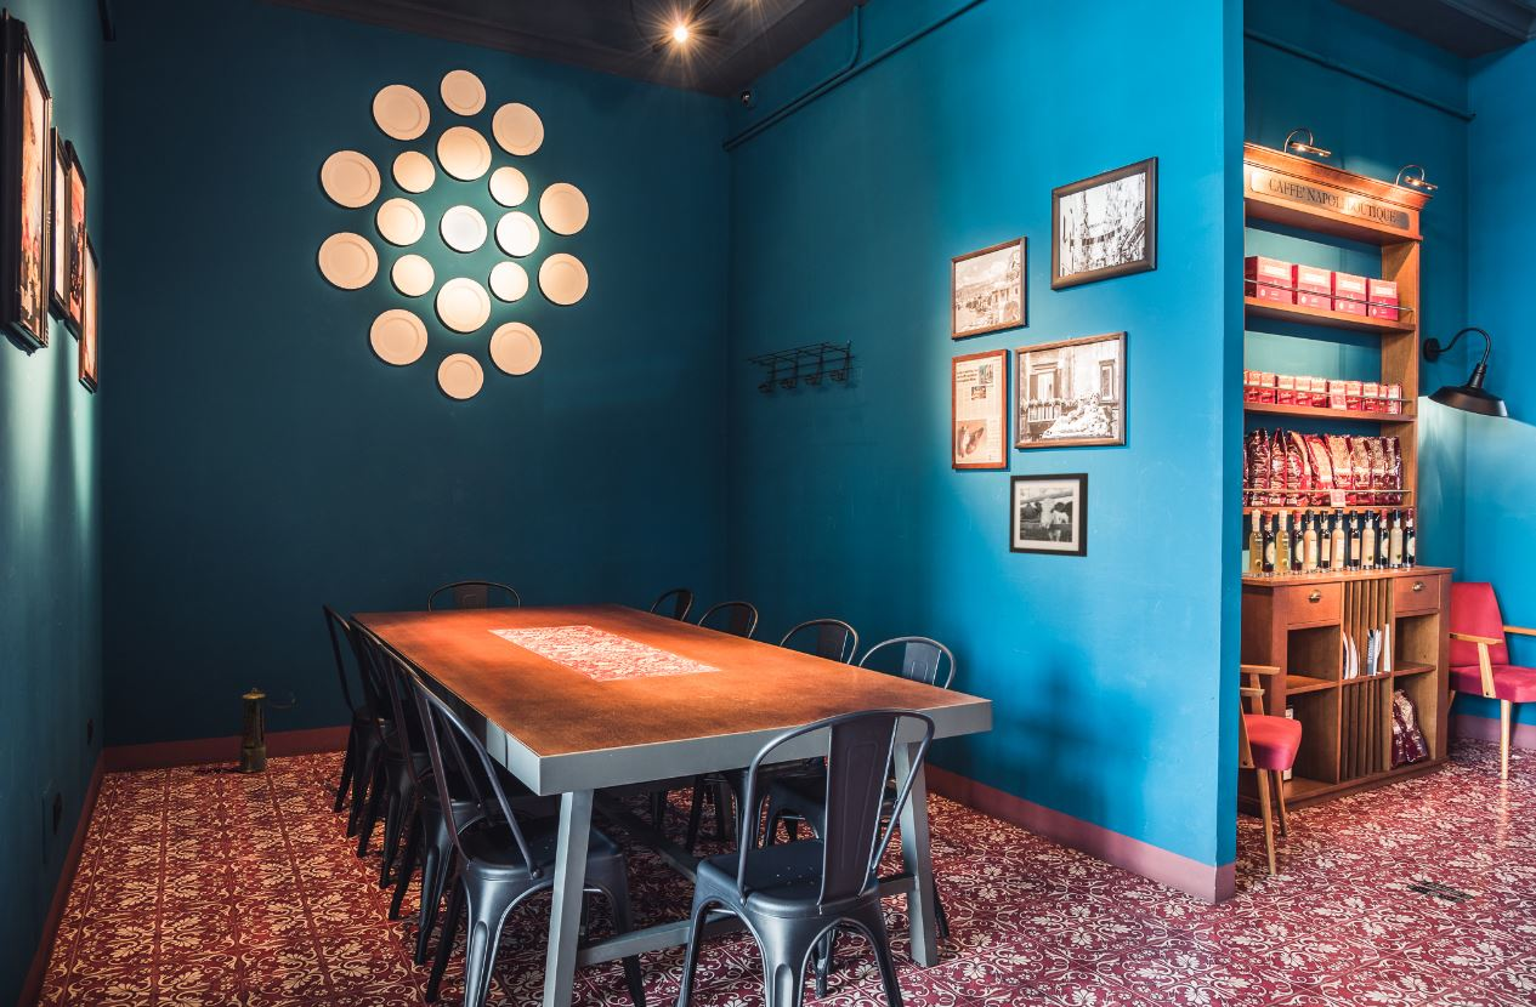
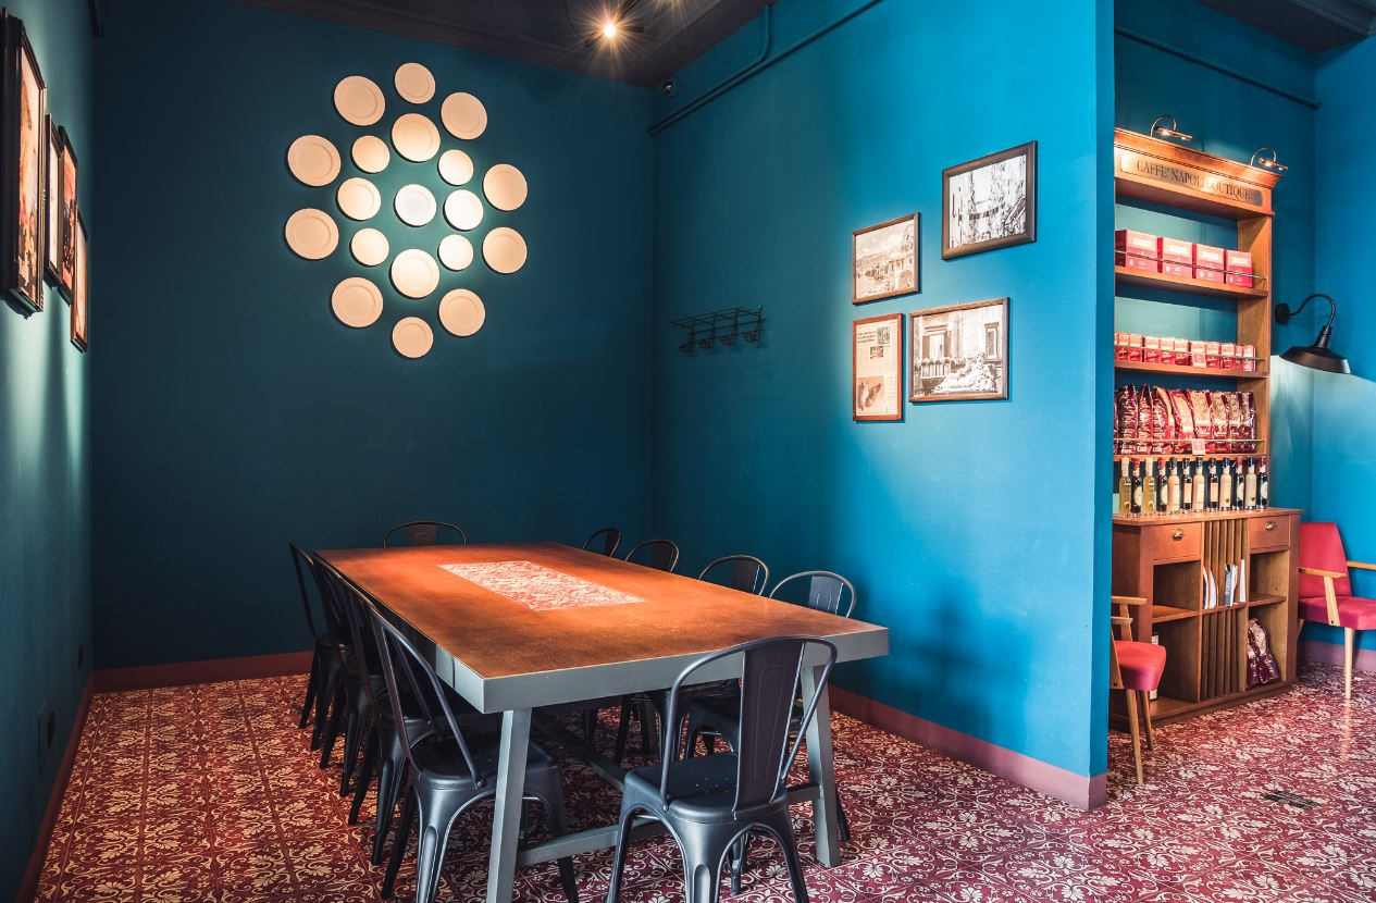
- picture frame [1008,472,1089,558]
- lantern [237,687,295,774]
